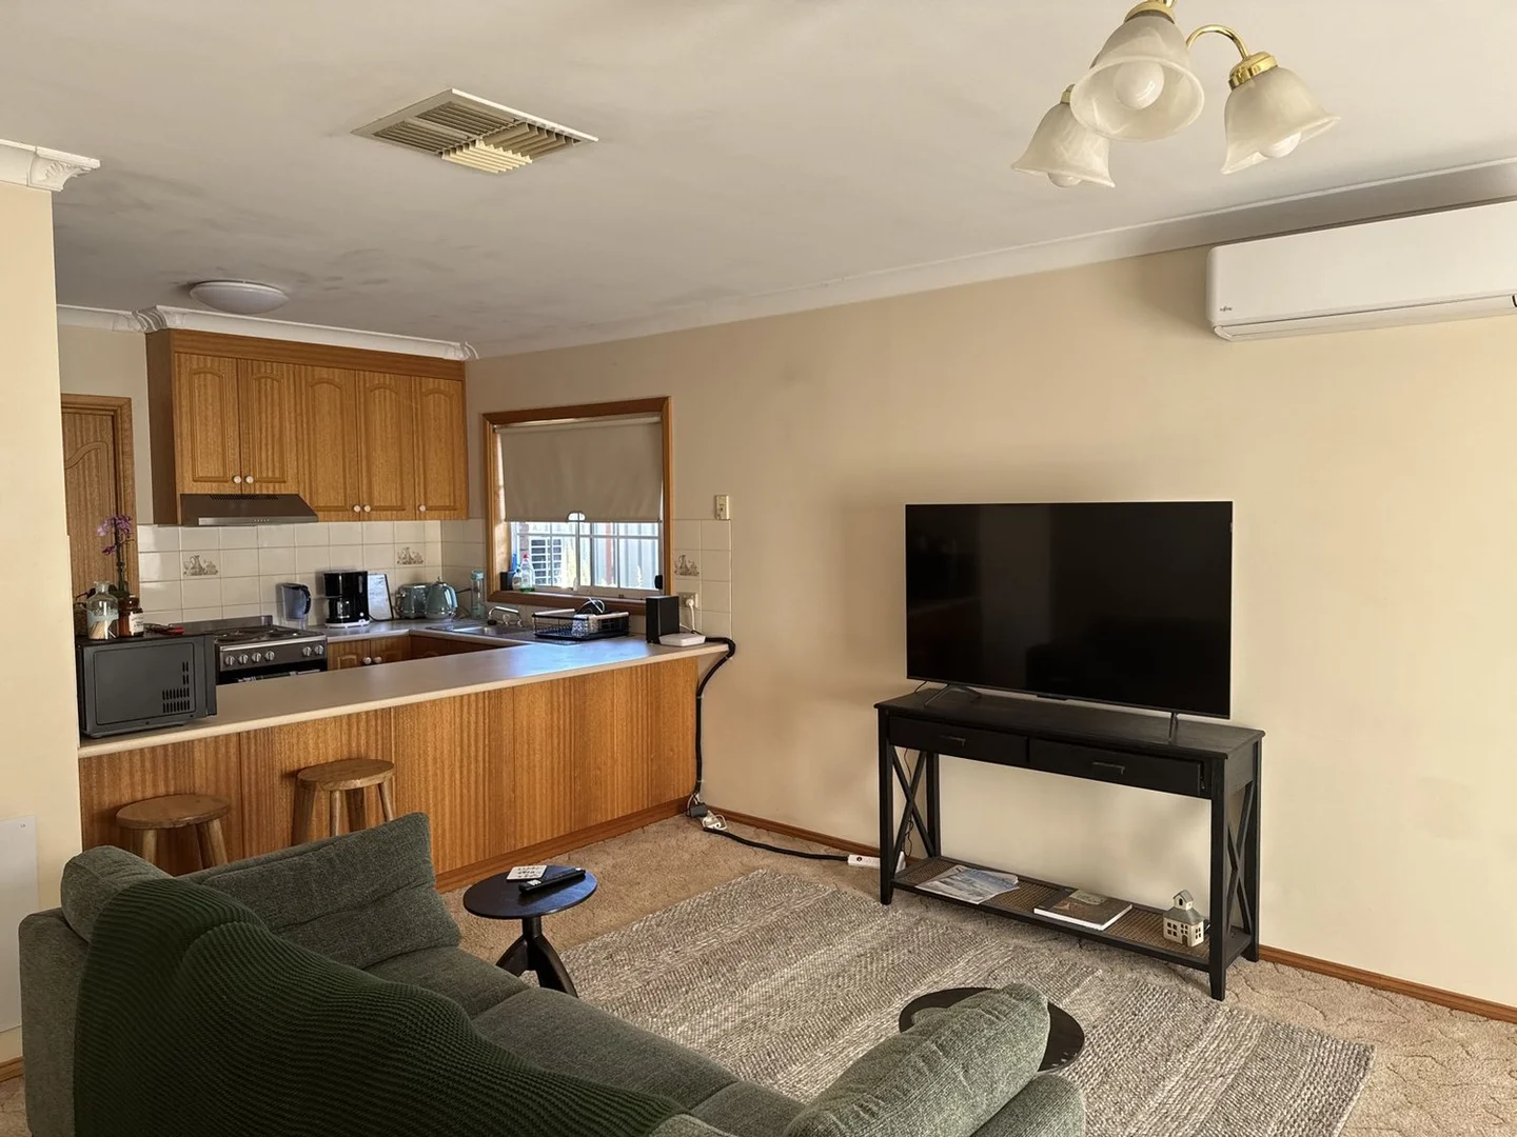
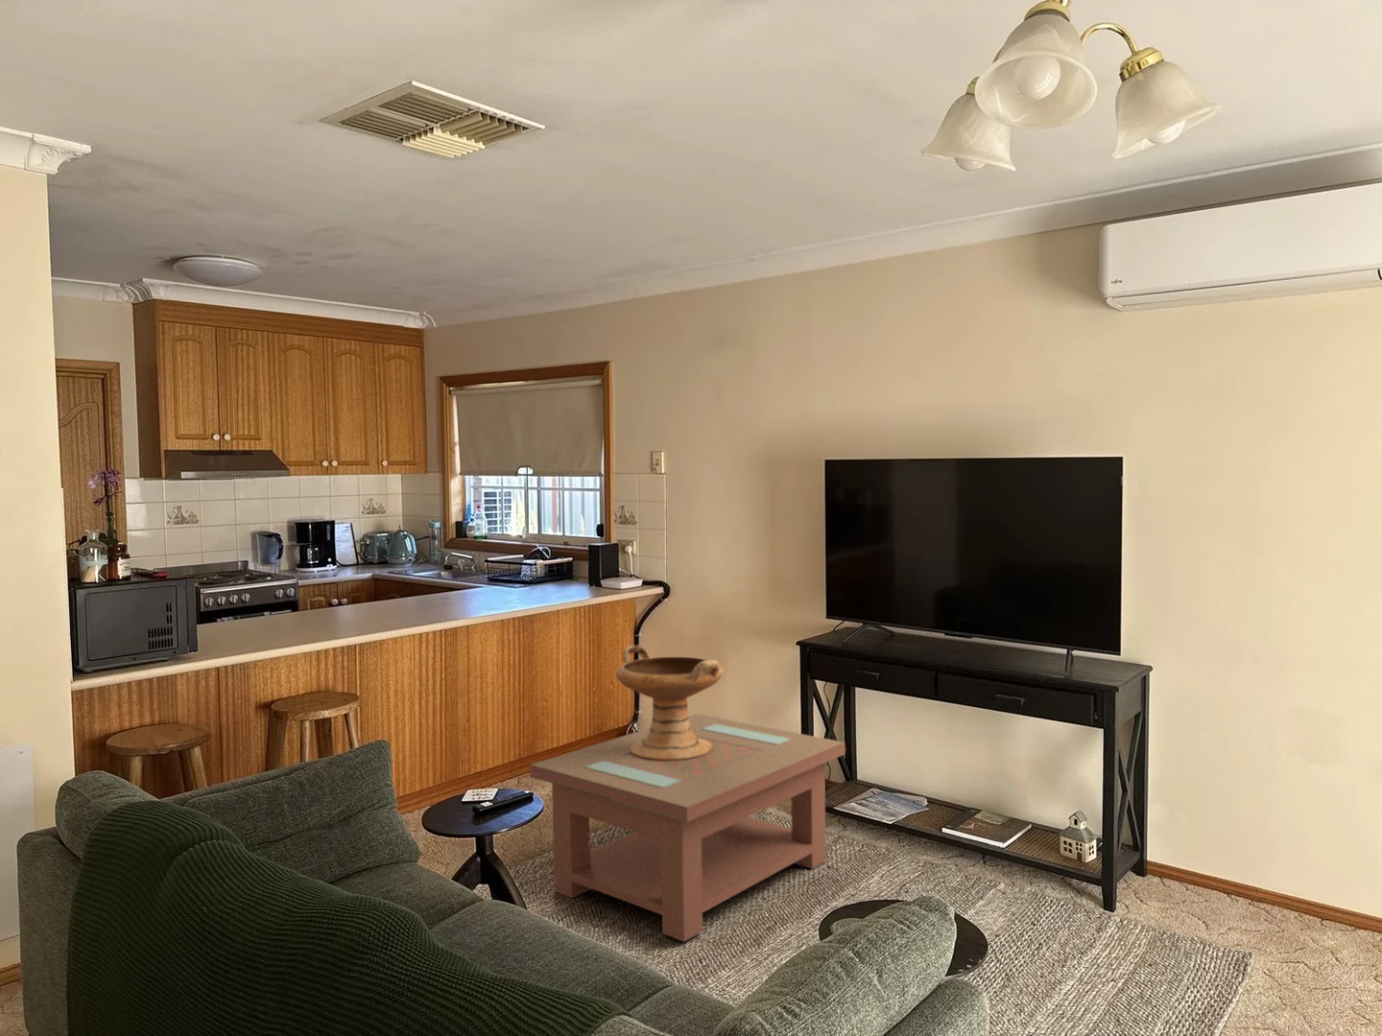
+ coffee table [529,713,847,942]
+ decorative bowl [614,644,725,761]
